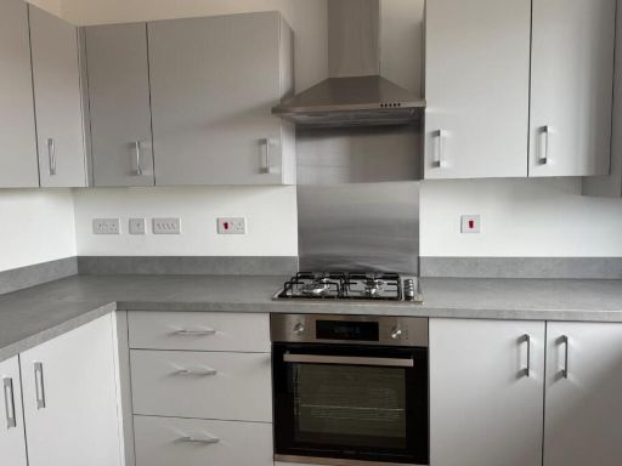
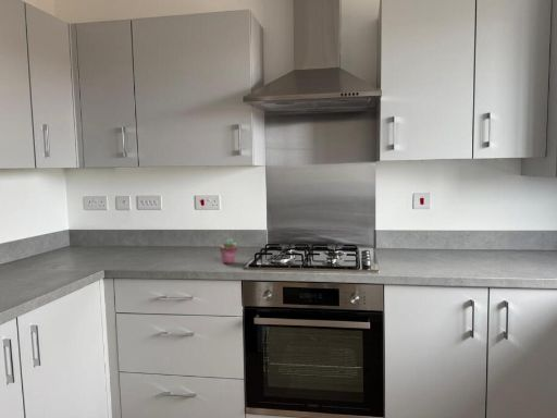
+ potted succulent [219,238,238,265]
